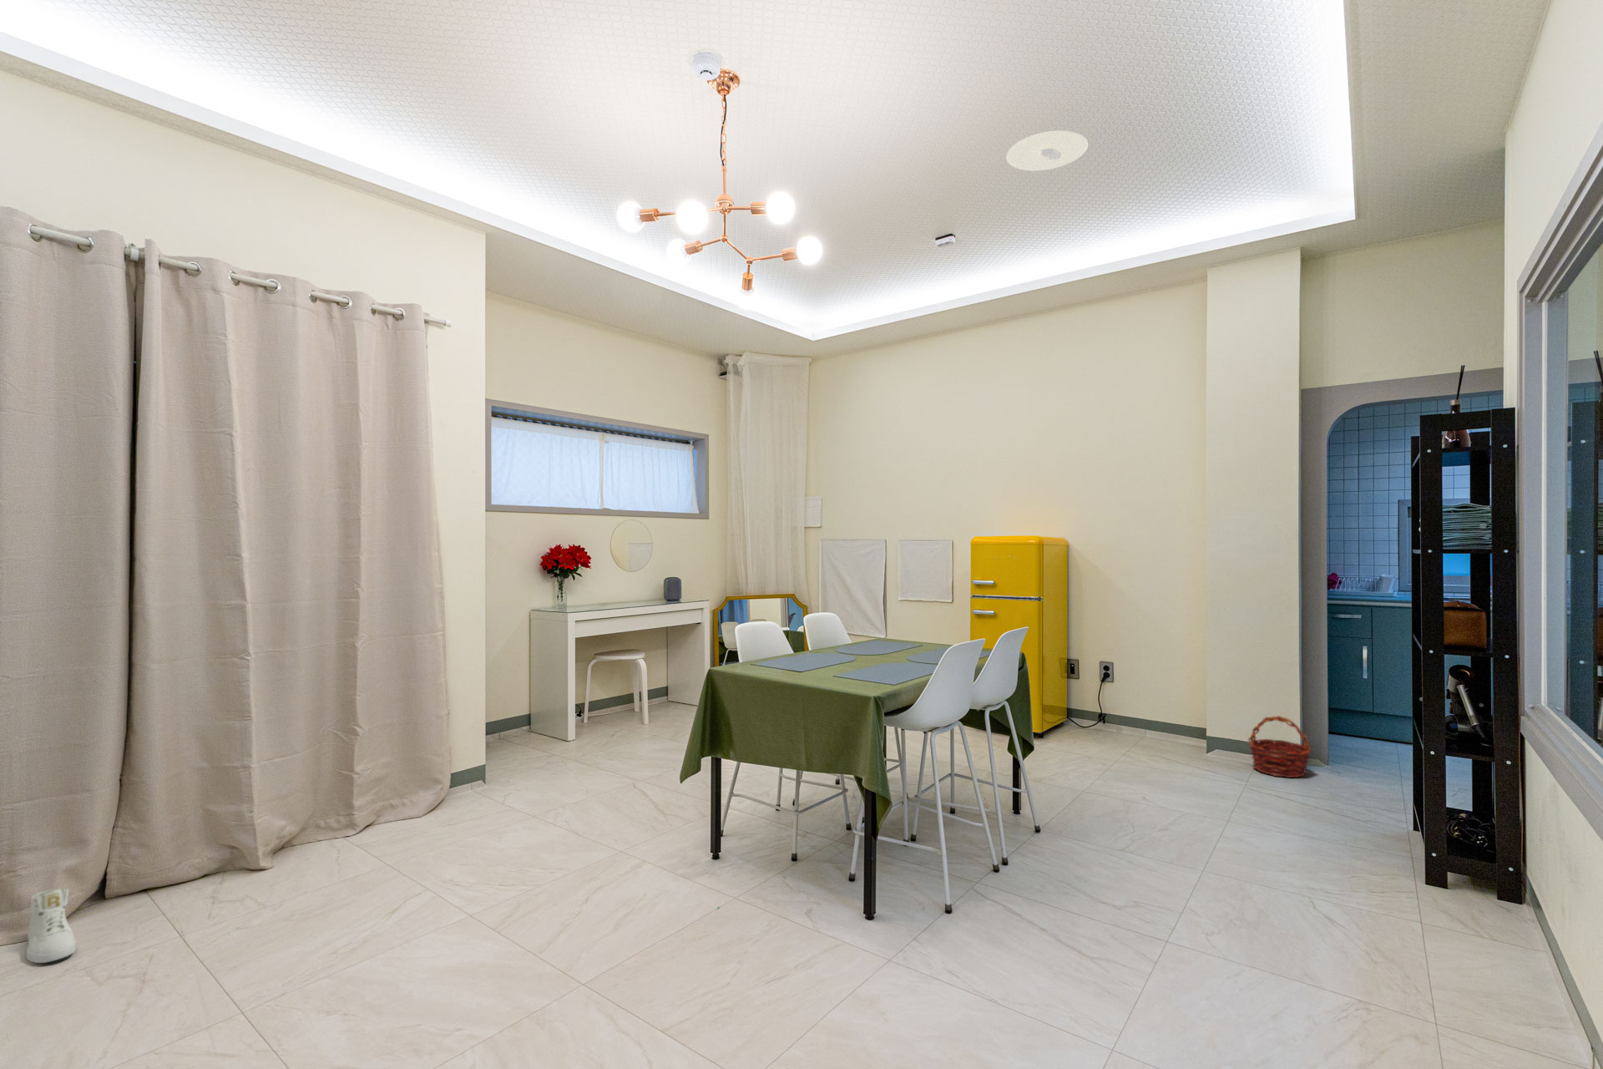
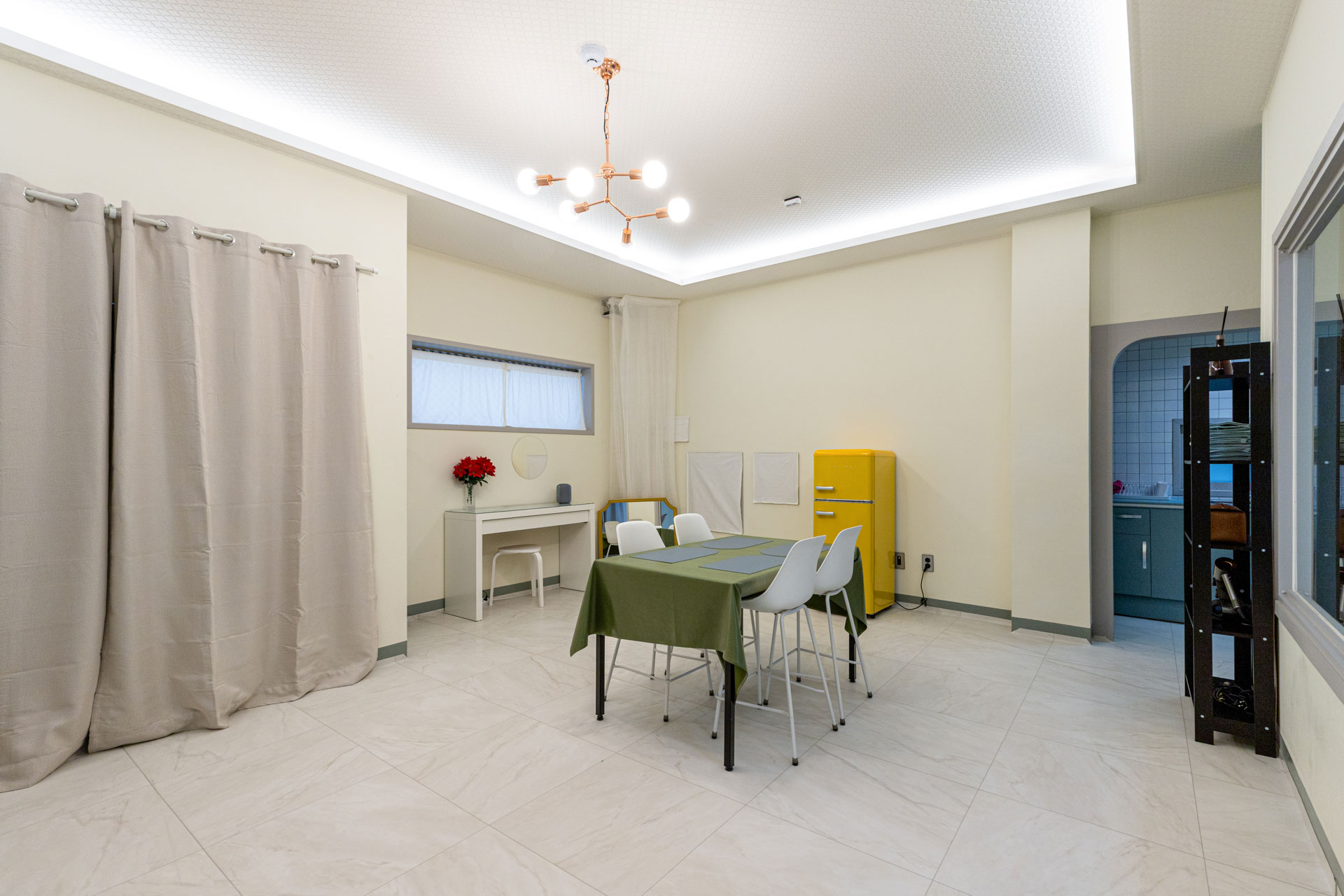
- sneaker [26,888,76,964]
- basket [1248,715,1312,778]
- recessed light [1005,130,1089,172]
